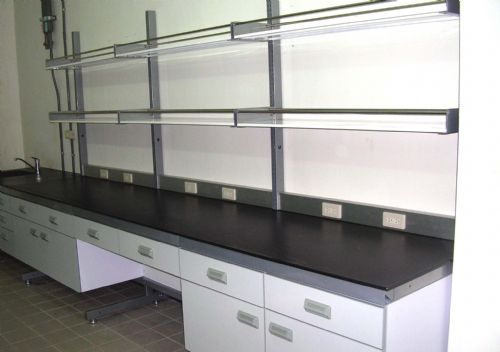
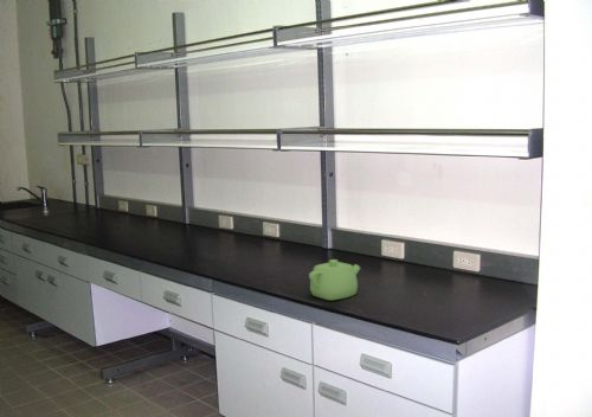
+ teapot [308,258,362,301]
